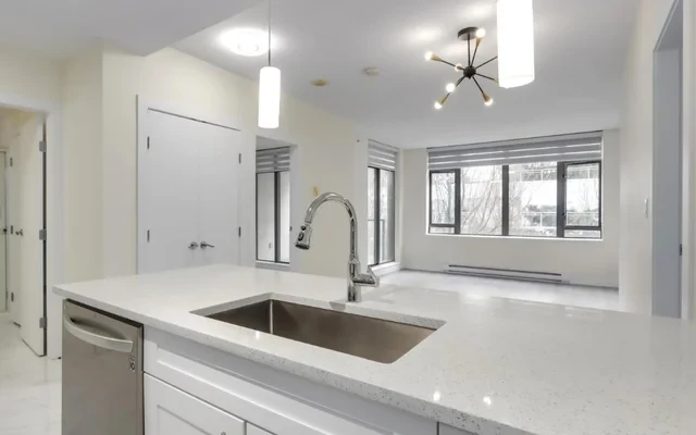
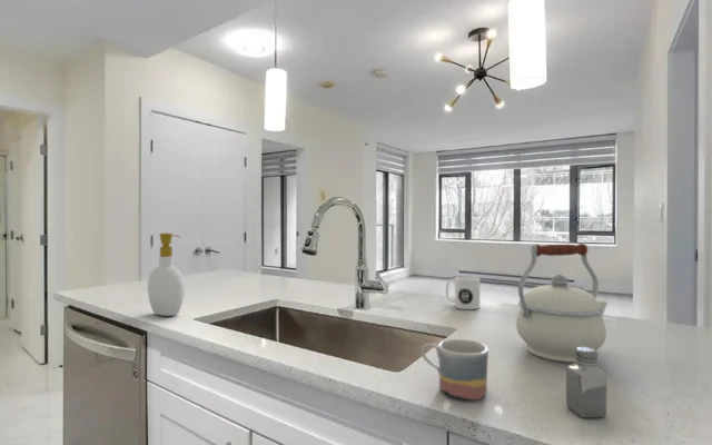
+ mug [445,276,481,310]
+ kettle [515,243,609,364]
+ saltshaker [565,347,607,418]
+ mug [419,338,490,400]
+ soap bottle [147,231,186,317]
